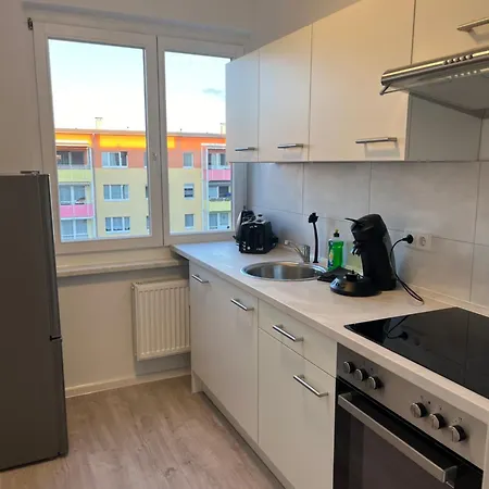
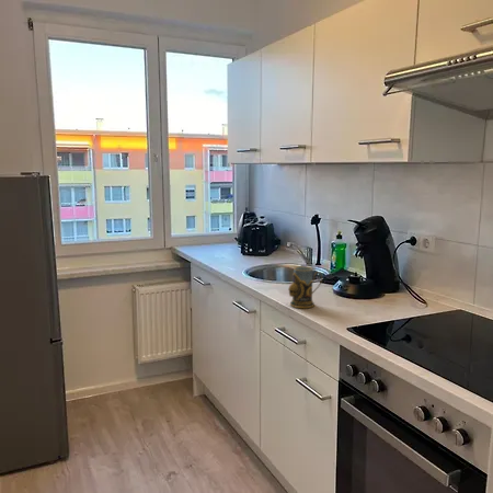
+ mug [287,266,323,309]
